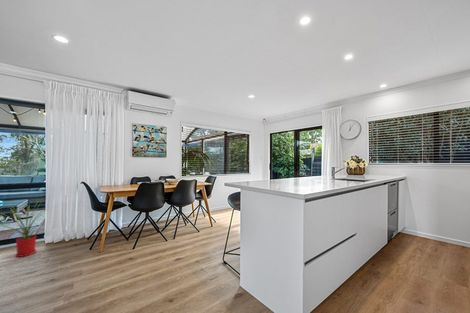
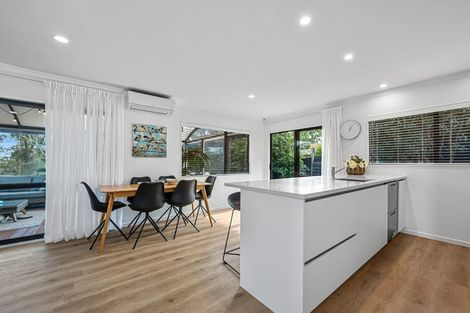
- house plant [0,201,50,258]
